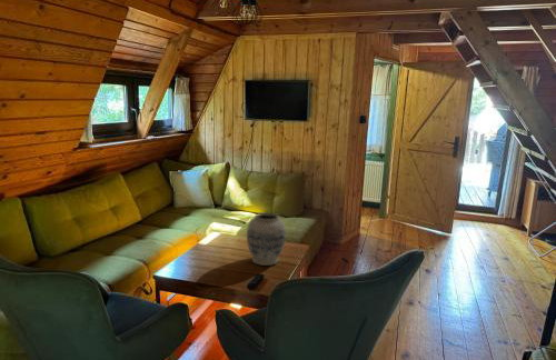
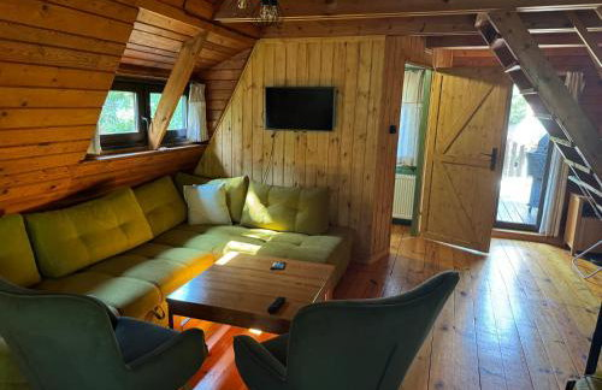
- vase [246,212,287,267]
